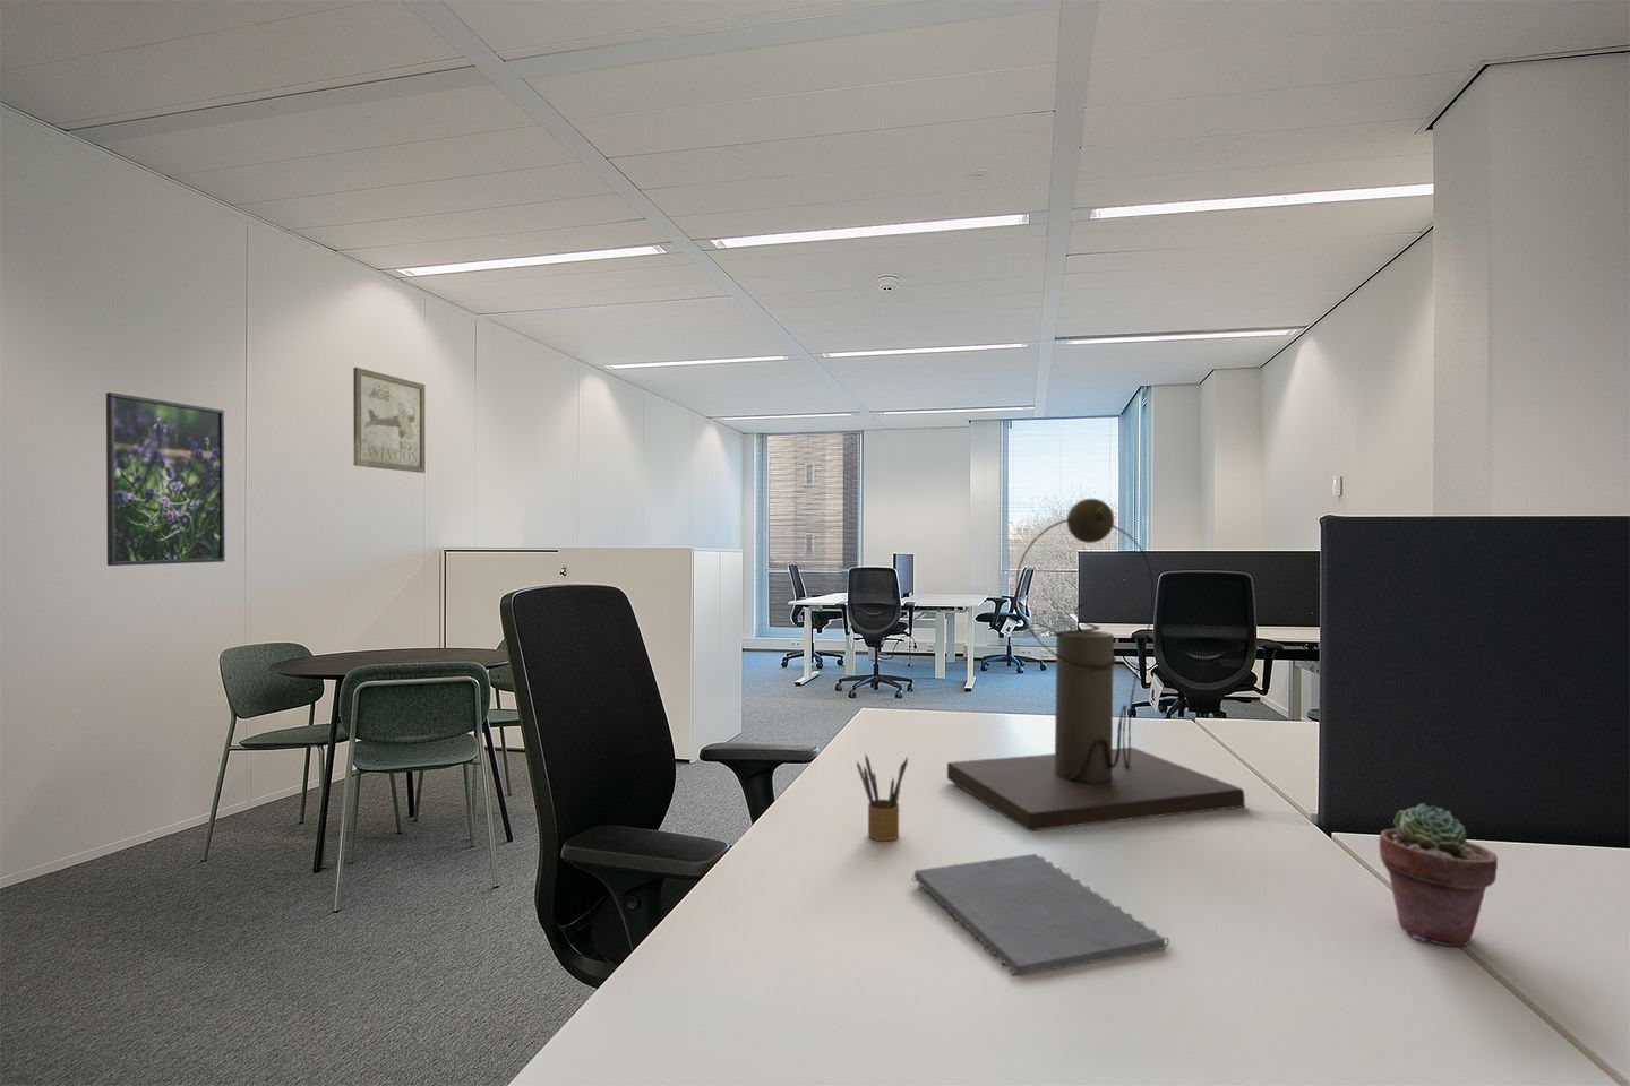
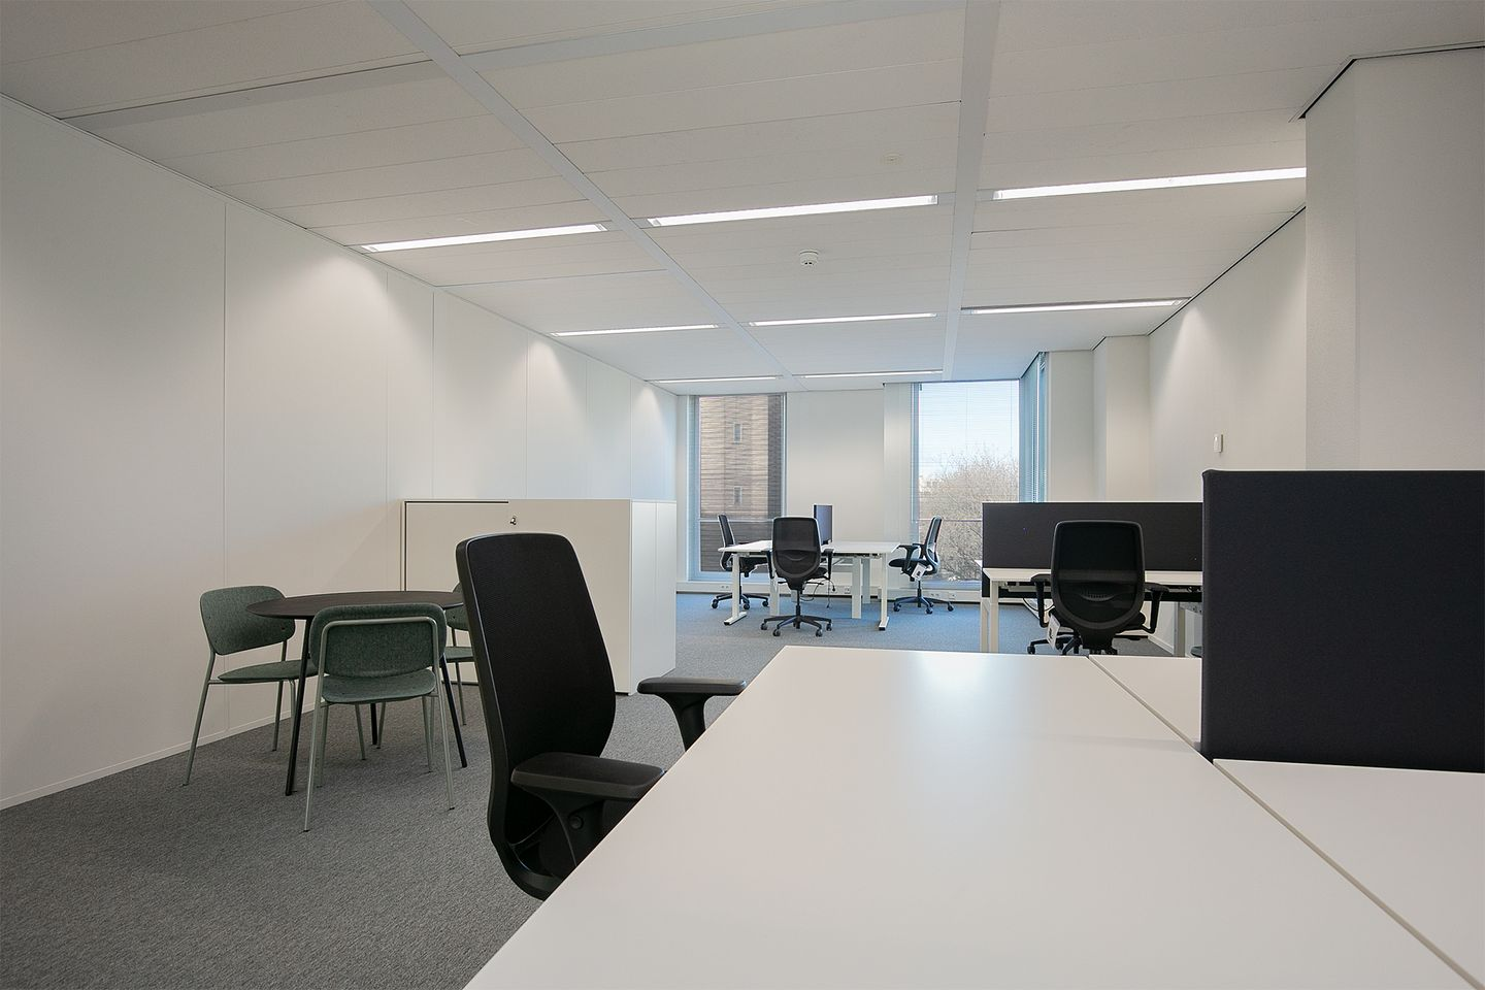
- potted succulent [1378,802,1499,947]
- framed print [106,391,227,567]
- notepad [911,853,1170,976]
- pencil box [856,754,908,841]
- desk lamp [946,498,1247,833]
- wall art [352,366,427,474]
